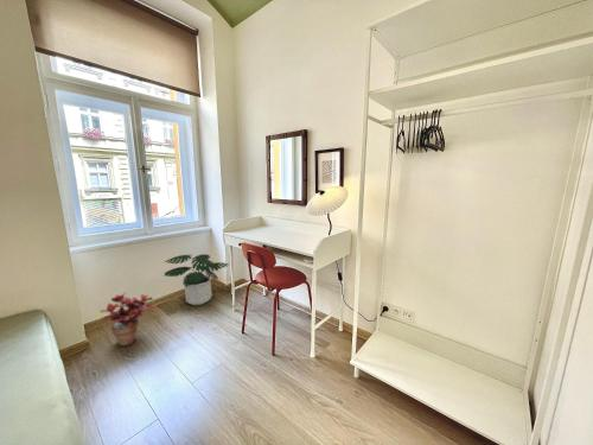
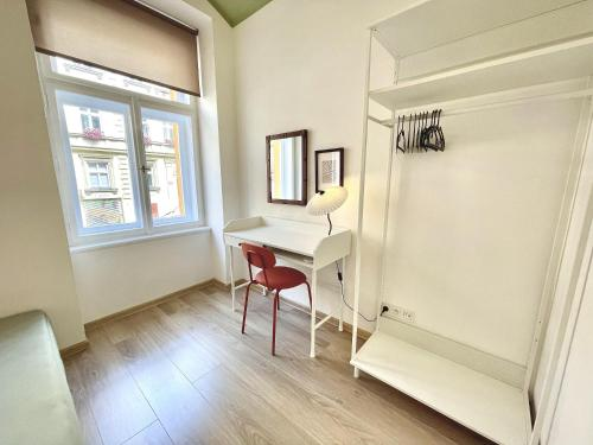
- potted plant [98,292,155,347]
- potted plant [164,253,229,306]
